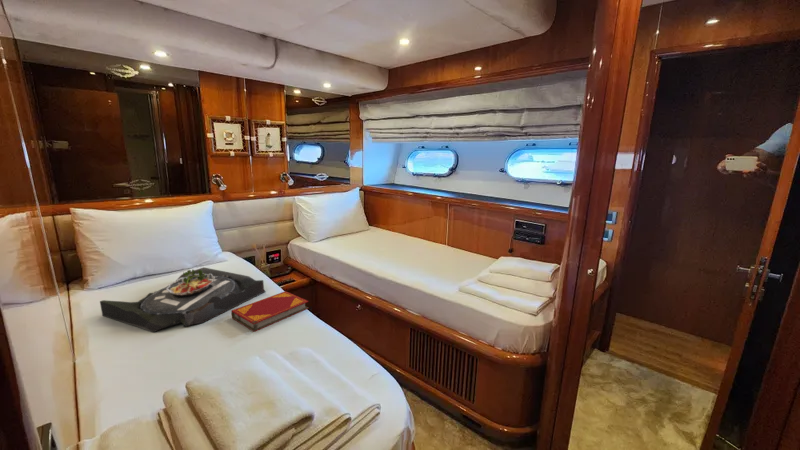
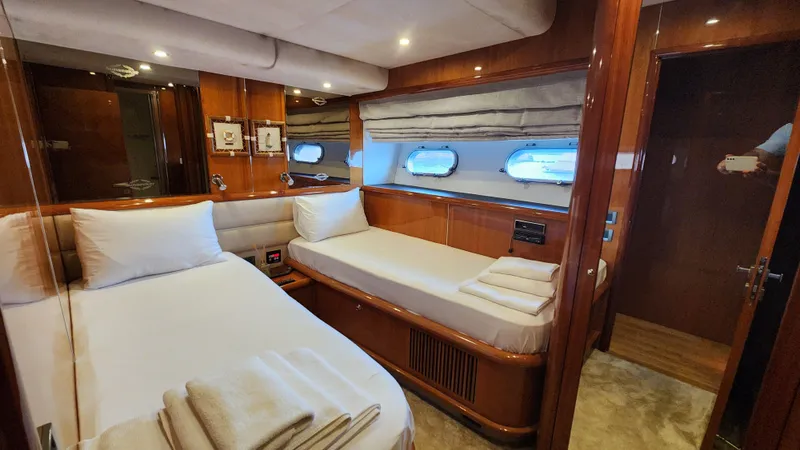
- hardback book [230,290,309,333]
- serving tray [99,266,267,333]
